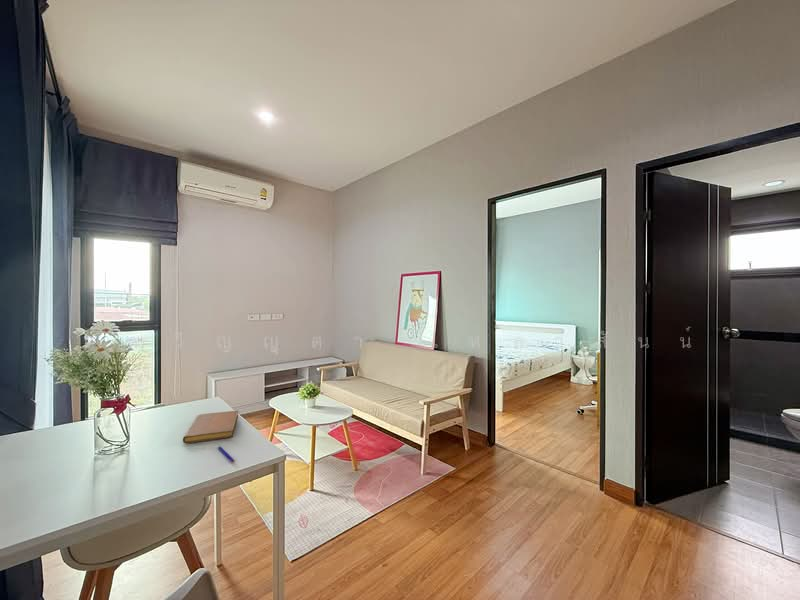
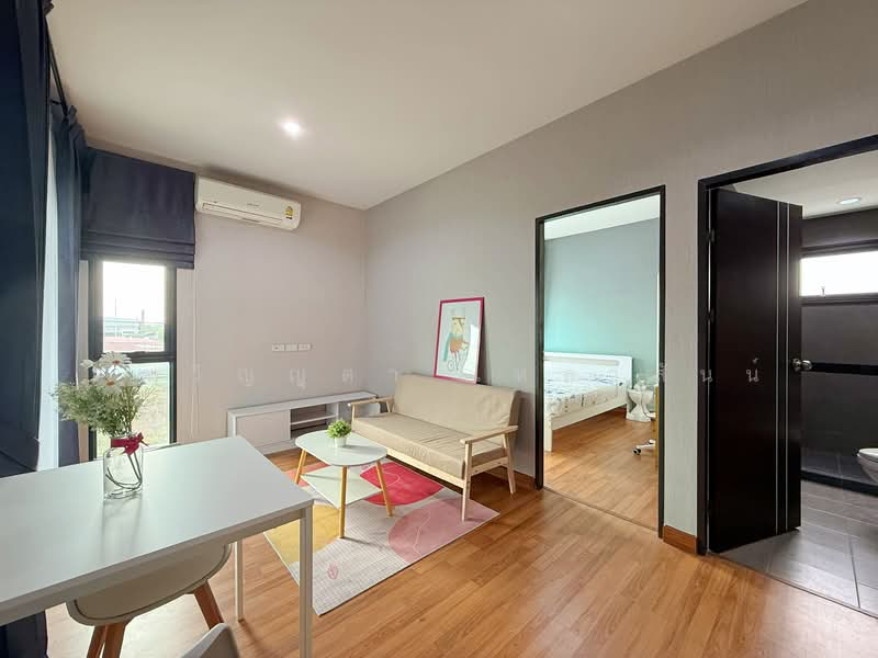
- pen [217,445,235,463]
- notebook [182,410,239,444]
